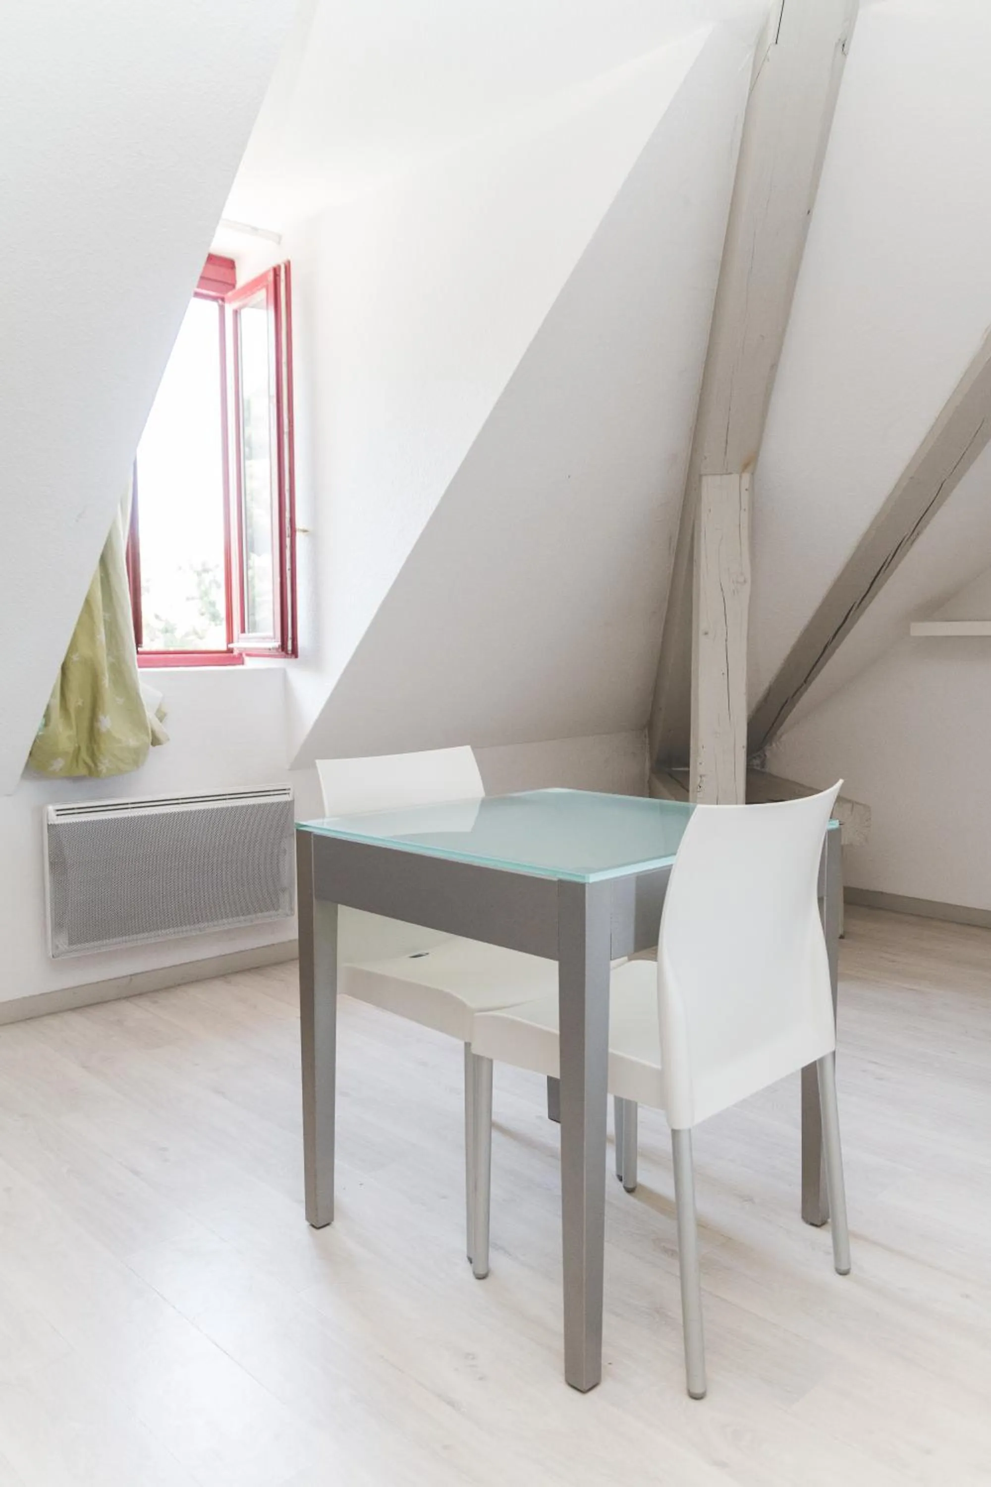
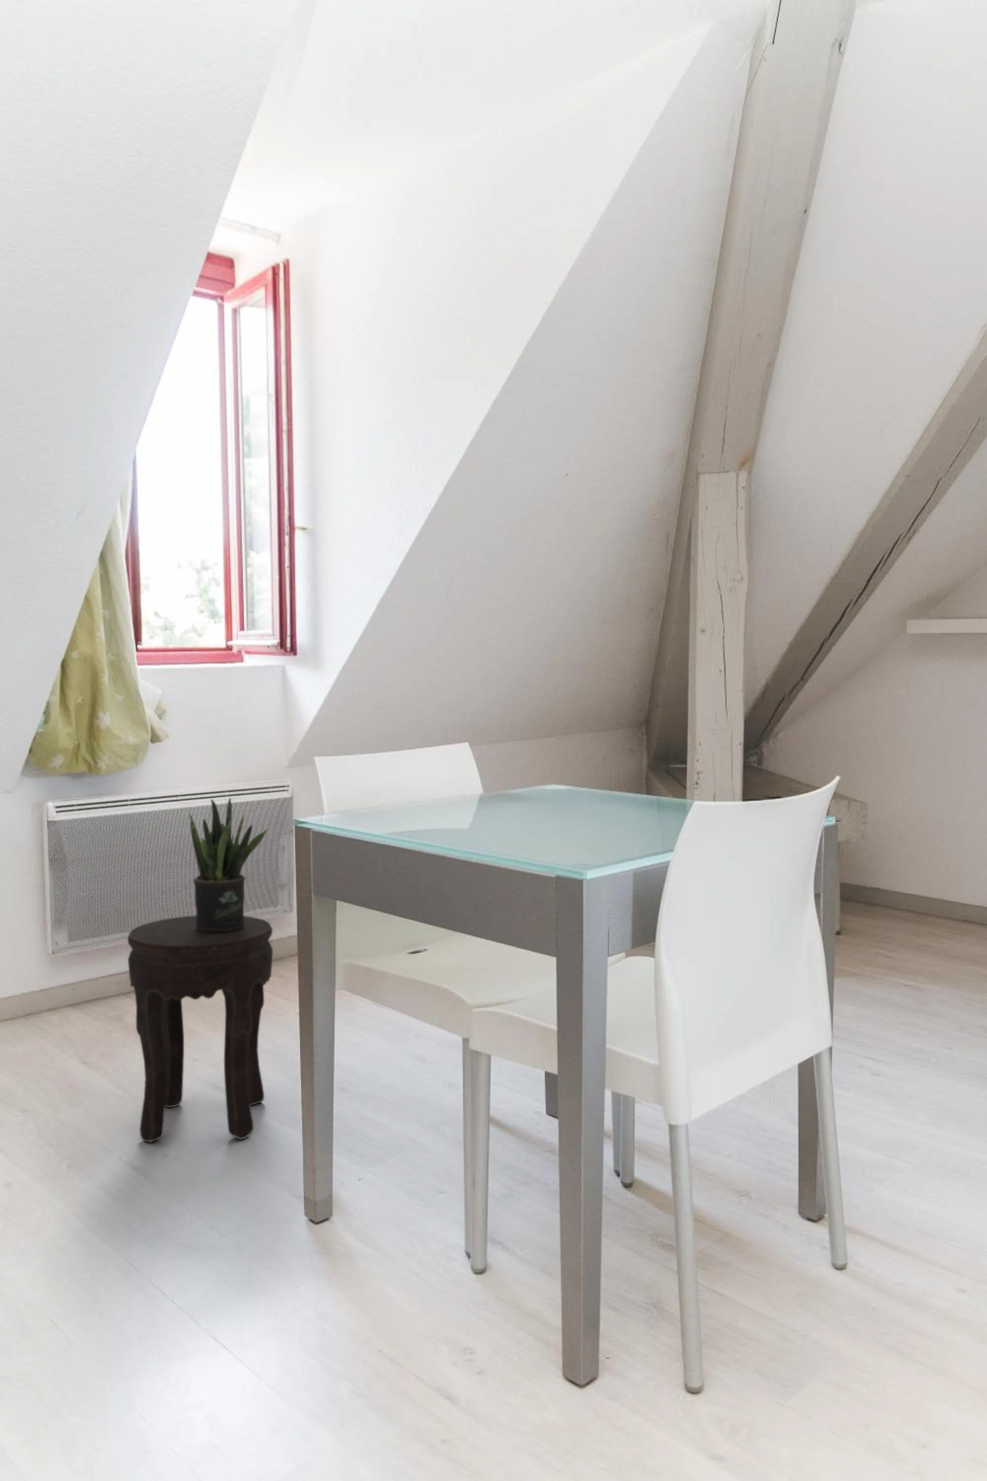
+ side table [128,915,273,1143]
+ potted plant [188,798,268,932]
